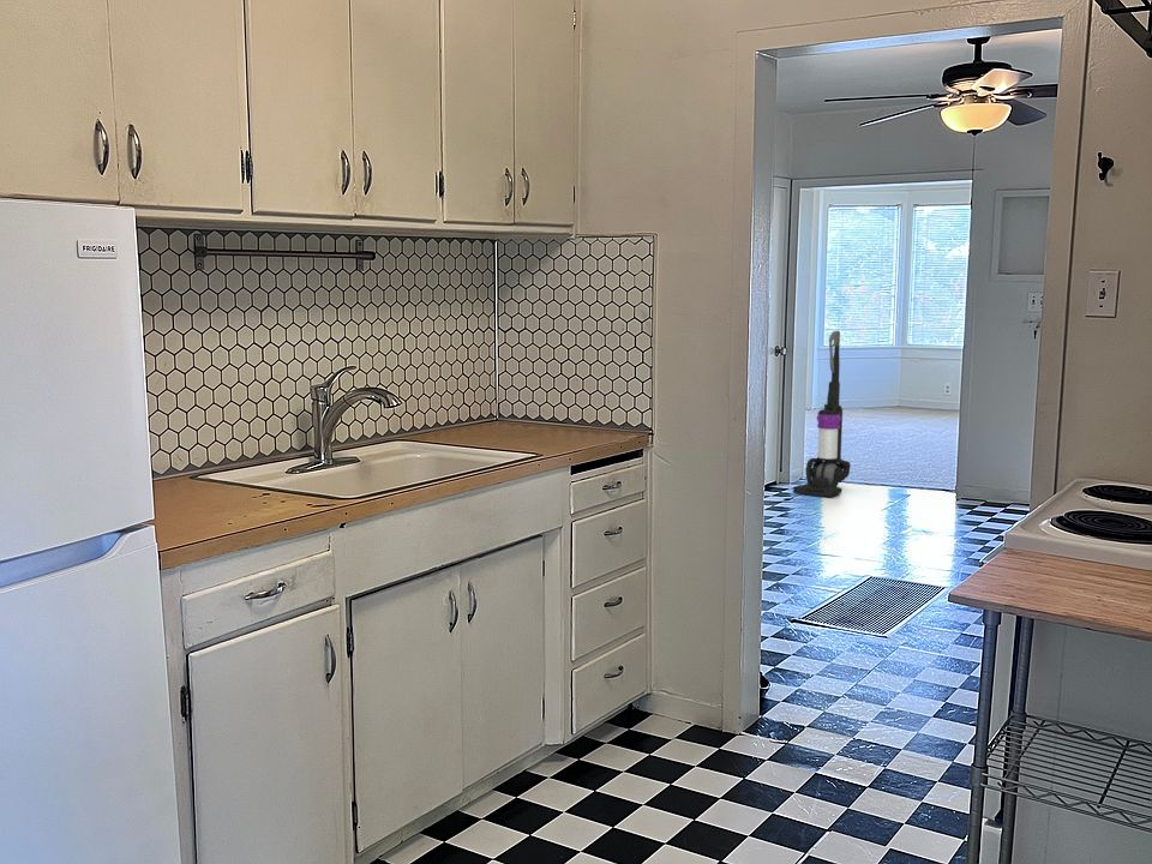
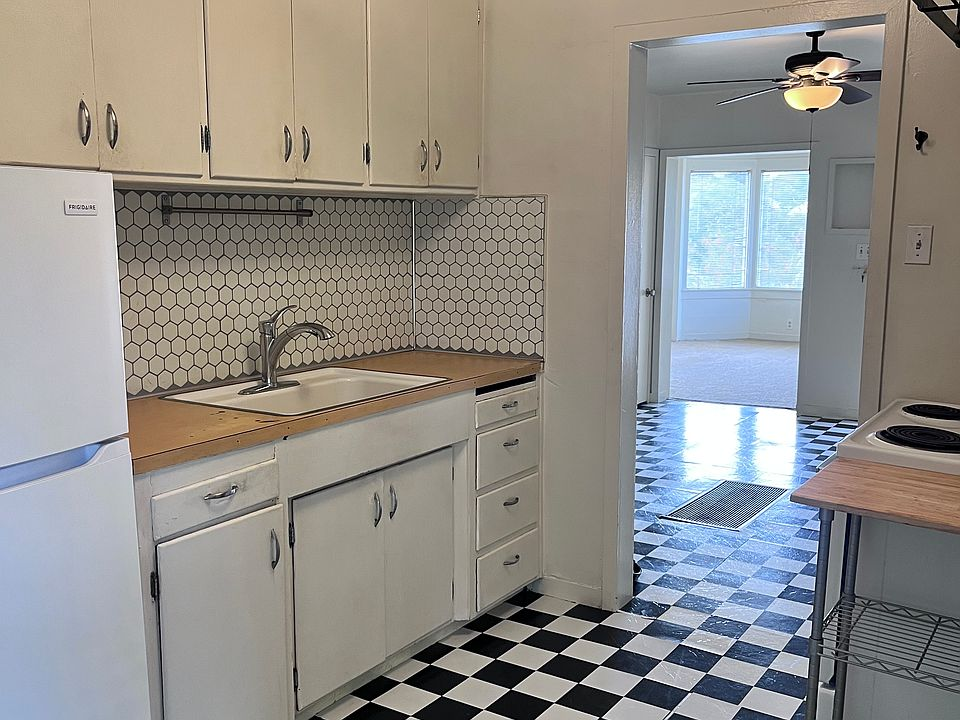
- vacuum cleaner [792,330,852,498]
